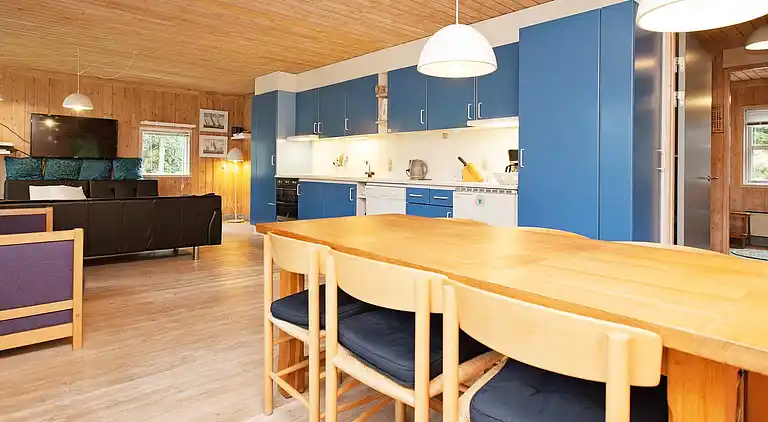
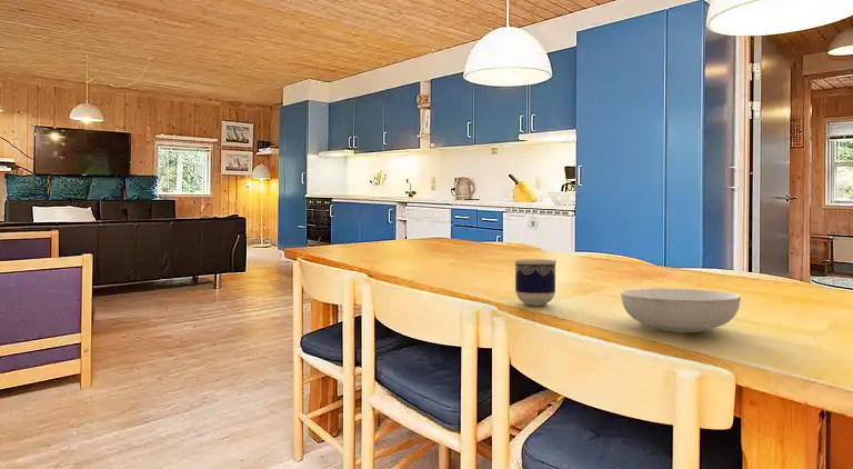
+ serving bowl [620,288,742,333]
+ cup [513,258,558,306]
